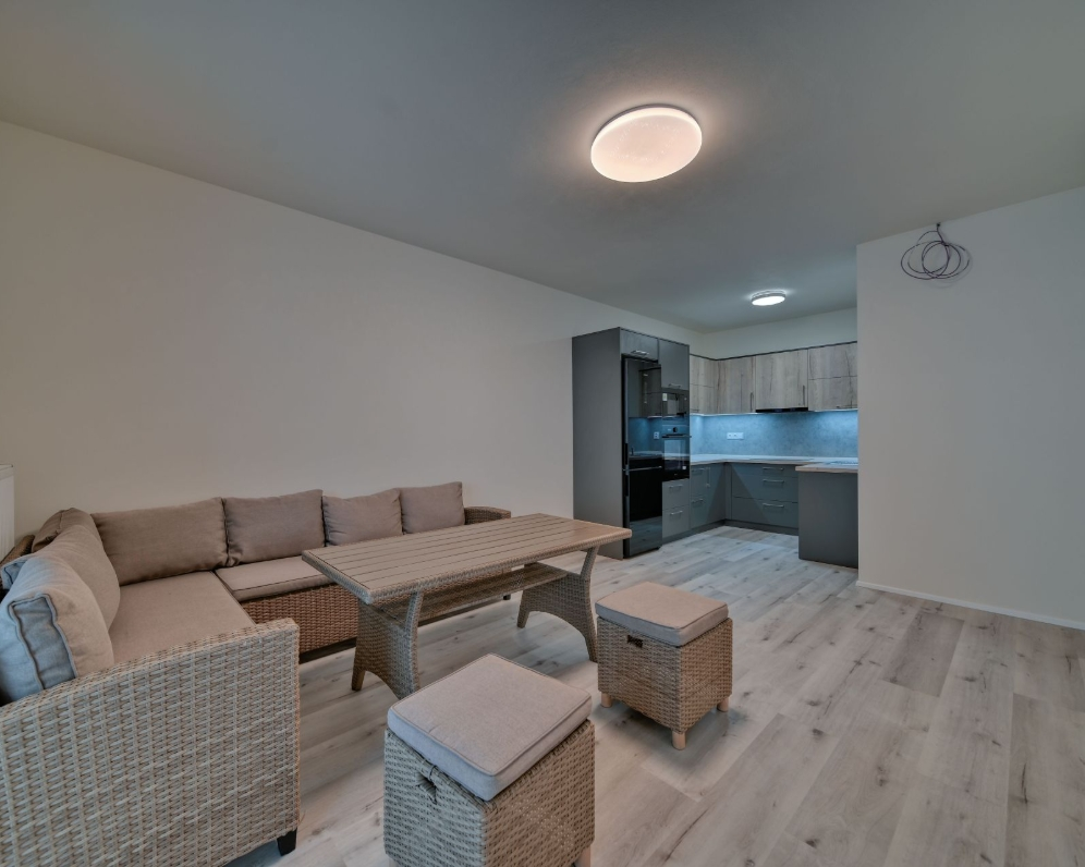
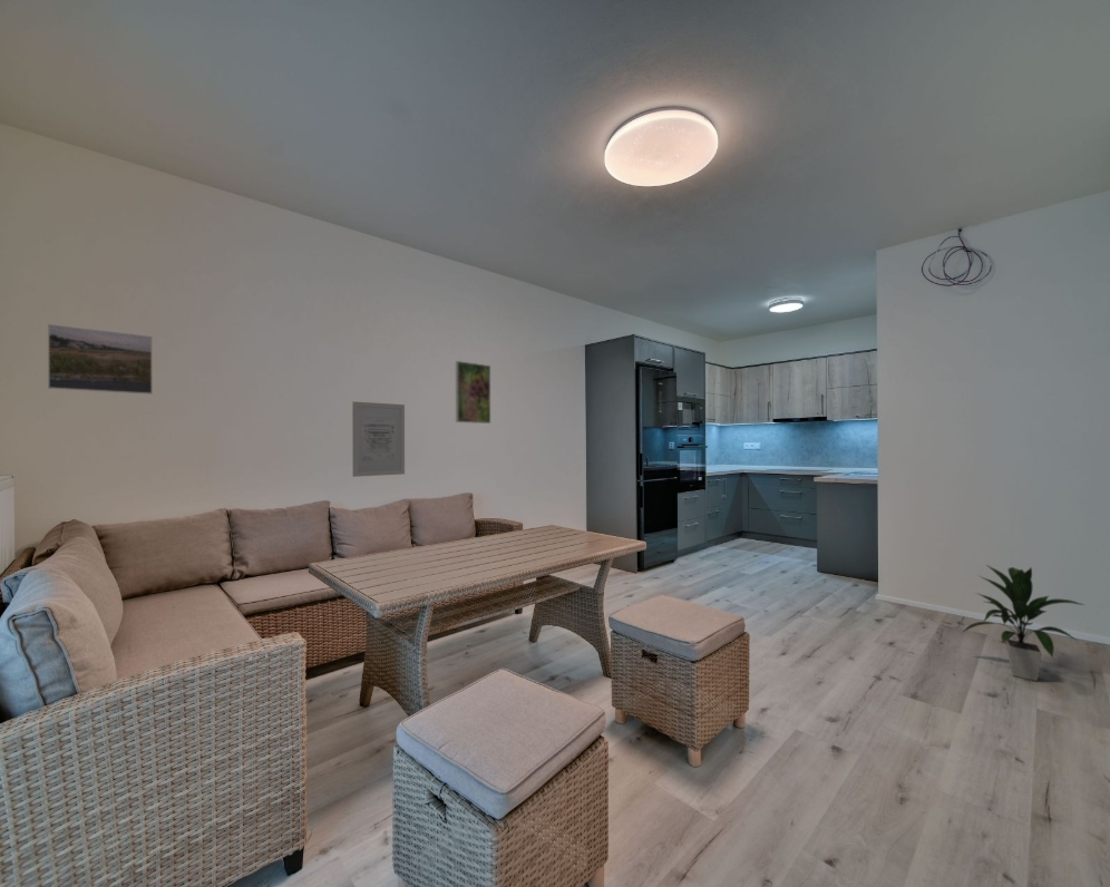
+ indoor plant [960,565,1087,682]
+ wall art [351,400,406,478]
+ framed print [47,323,154,396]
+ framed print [455,360,491,425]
